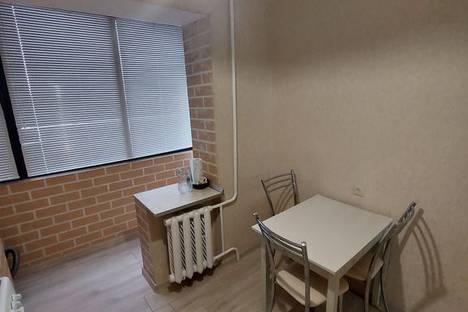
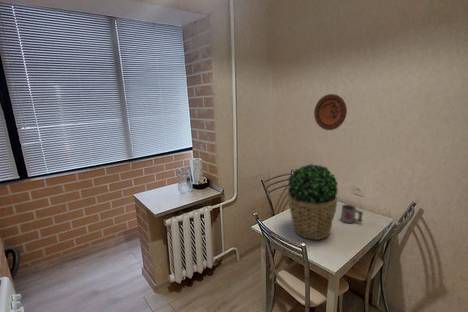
+ decorative plate [313,93,348,131]
+ potted plant [287,163,339,241]
+ mug [340,204,364,224]
